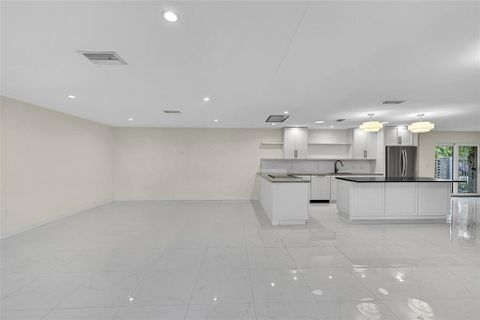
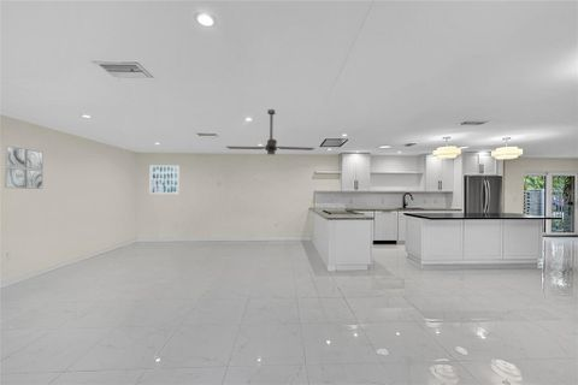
+ wall art [148,164,181,196]
+ ceiling fan [225,108,317,156]
+ wall art [4,144,45,190]
